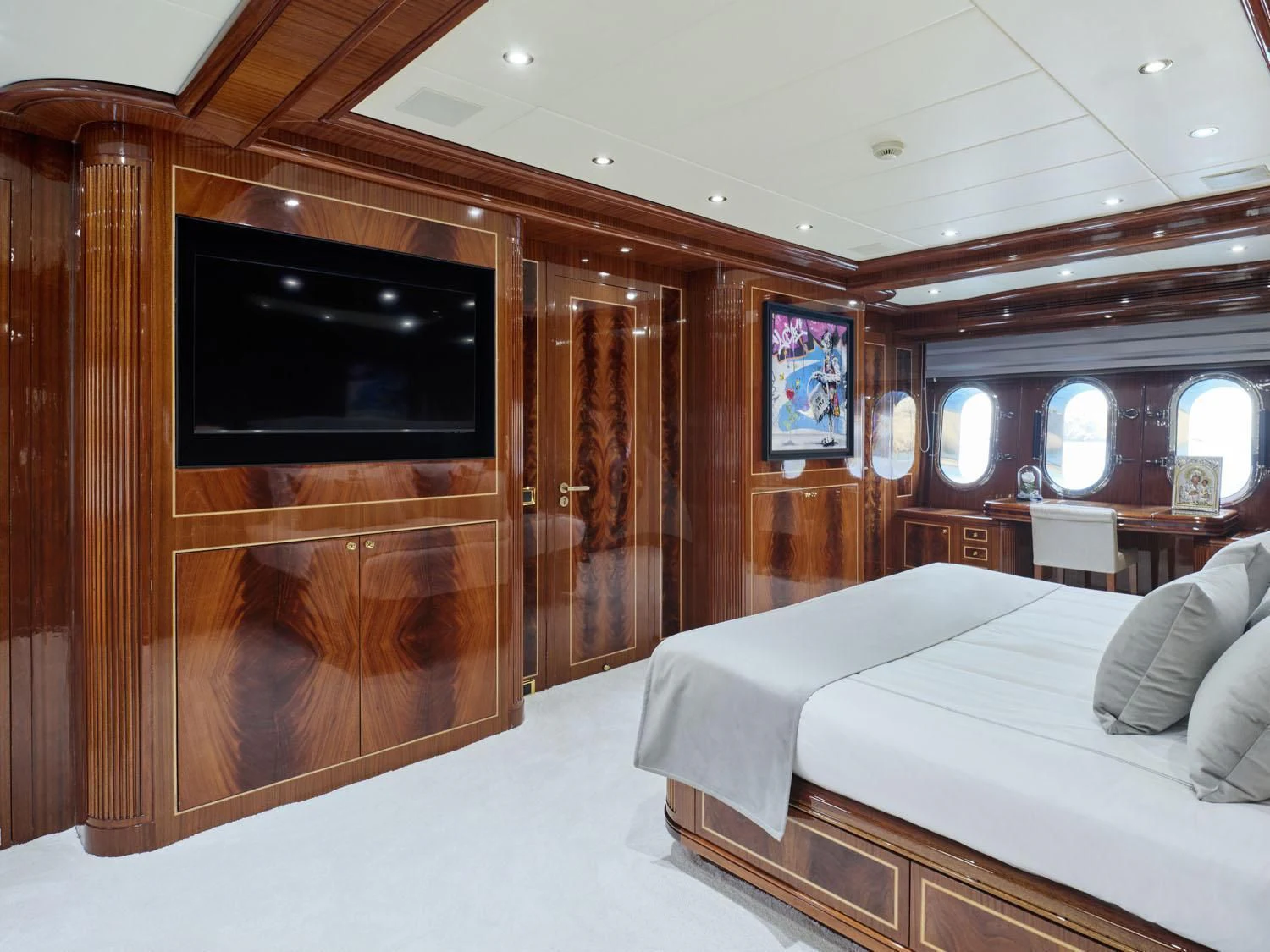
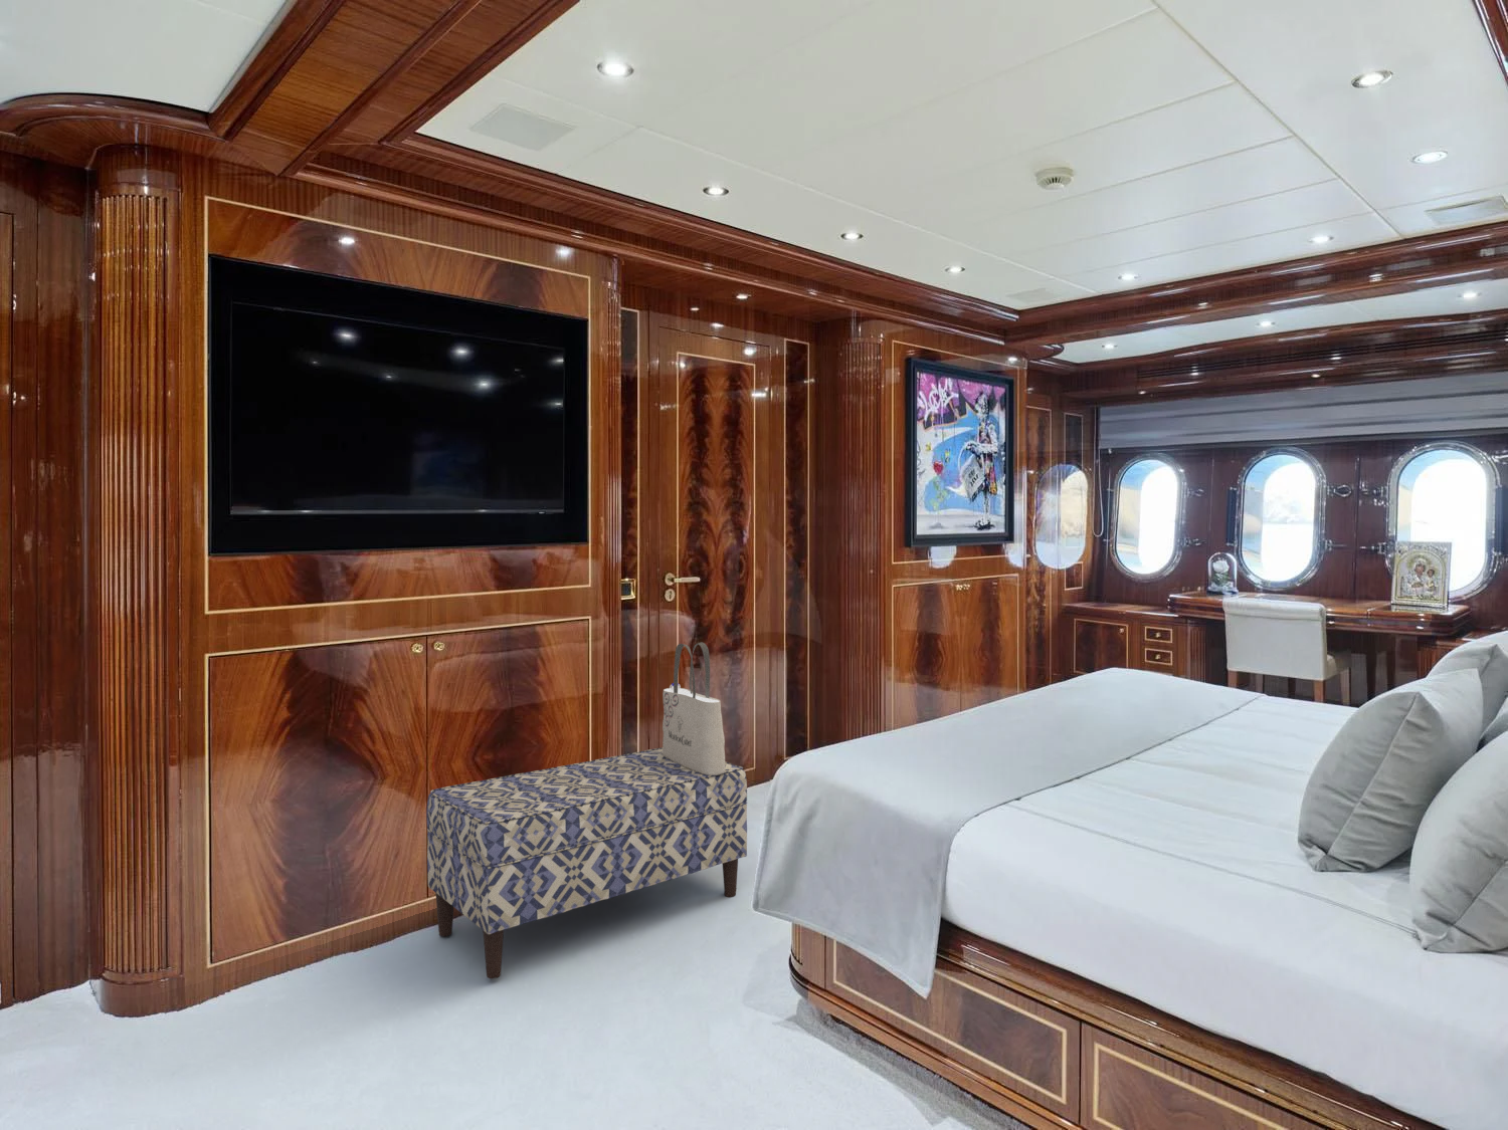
+ tote bag [661,641,726,775]
+ bench [425,747,748,979]
